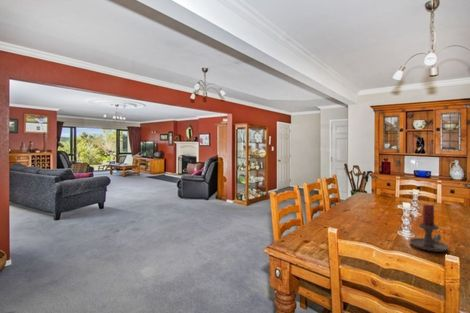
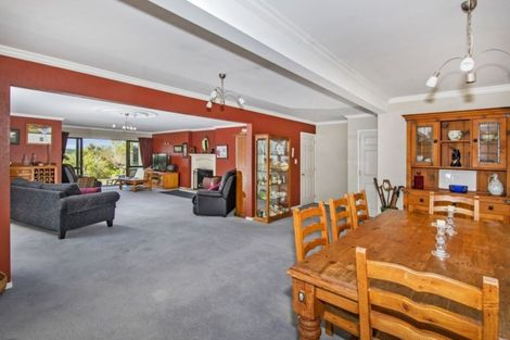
- candle holder [409,204,450,253]
